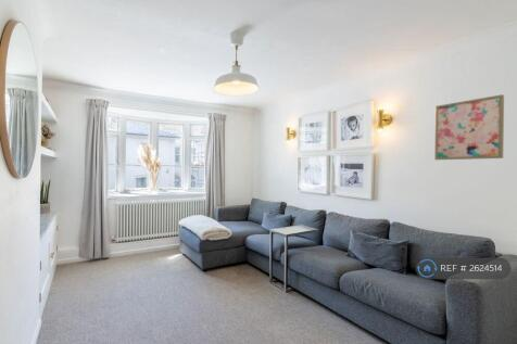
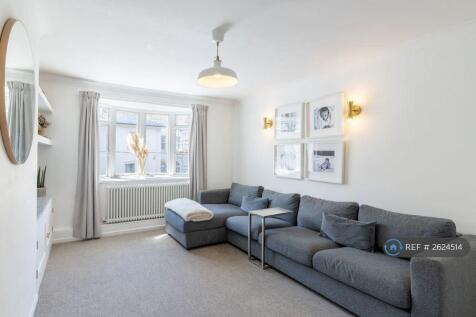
- wall art [433,93,505,161]
